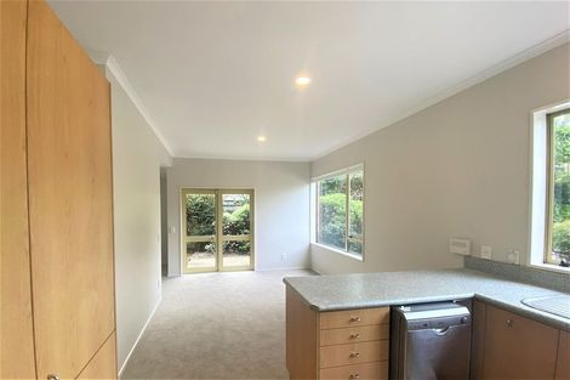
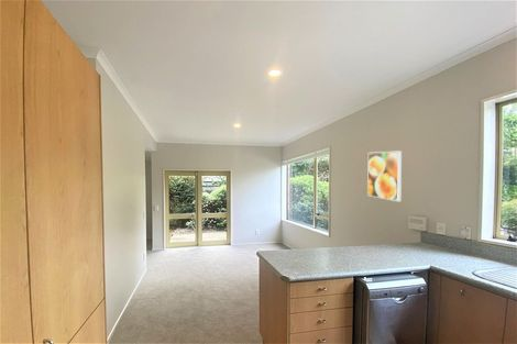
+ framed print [366,149,403,202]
